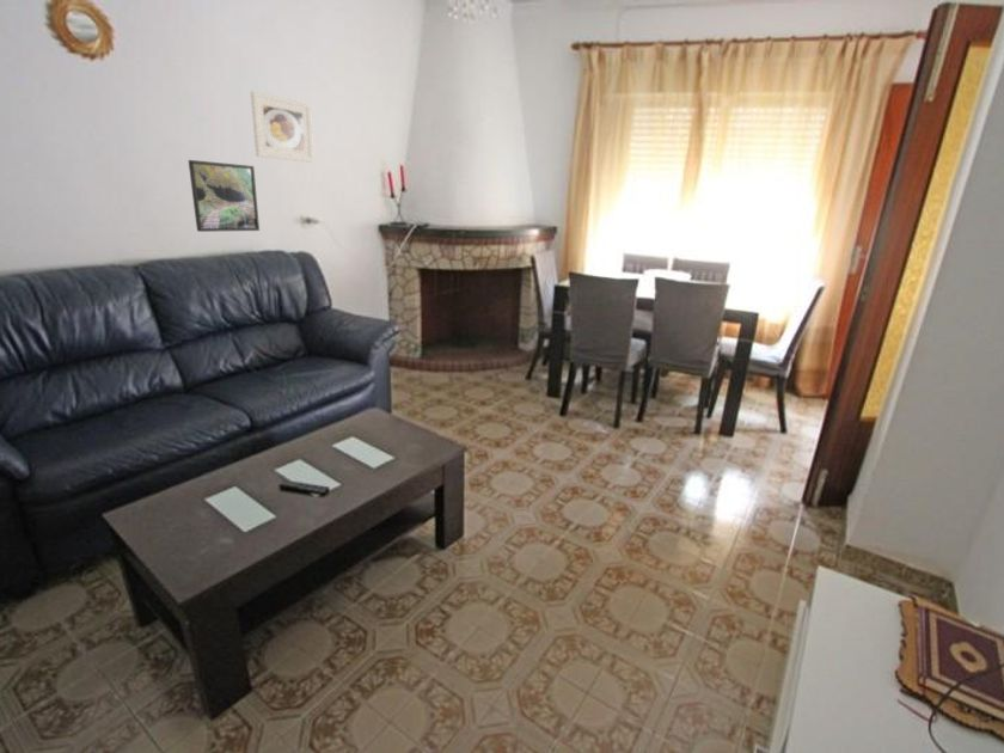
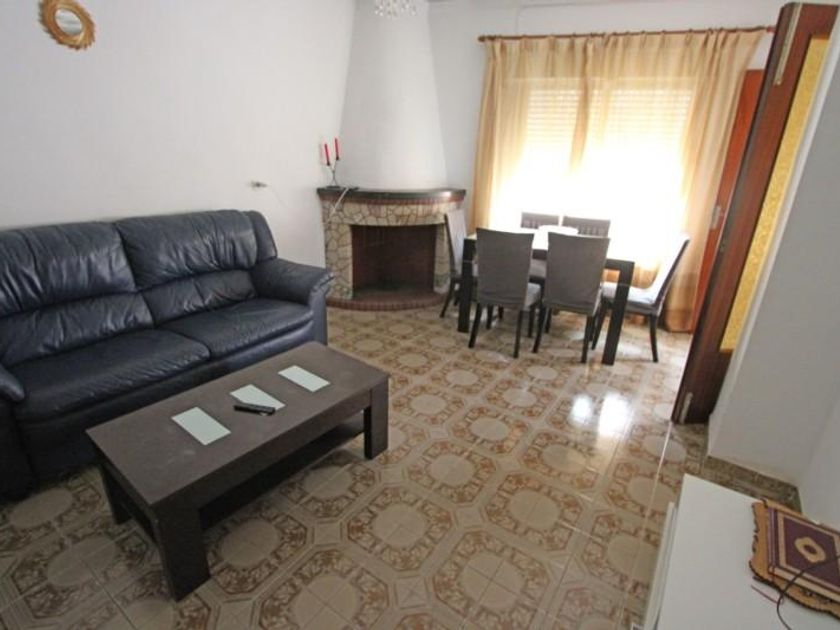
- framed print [188,159,261,233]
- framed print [250,90,314,164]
